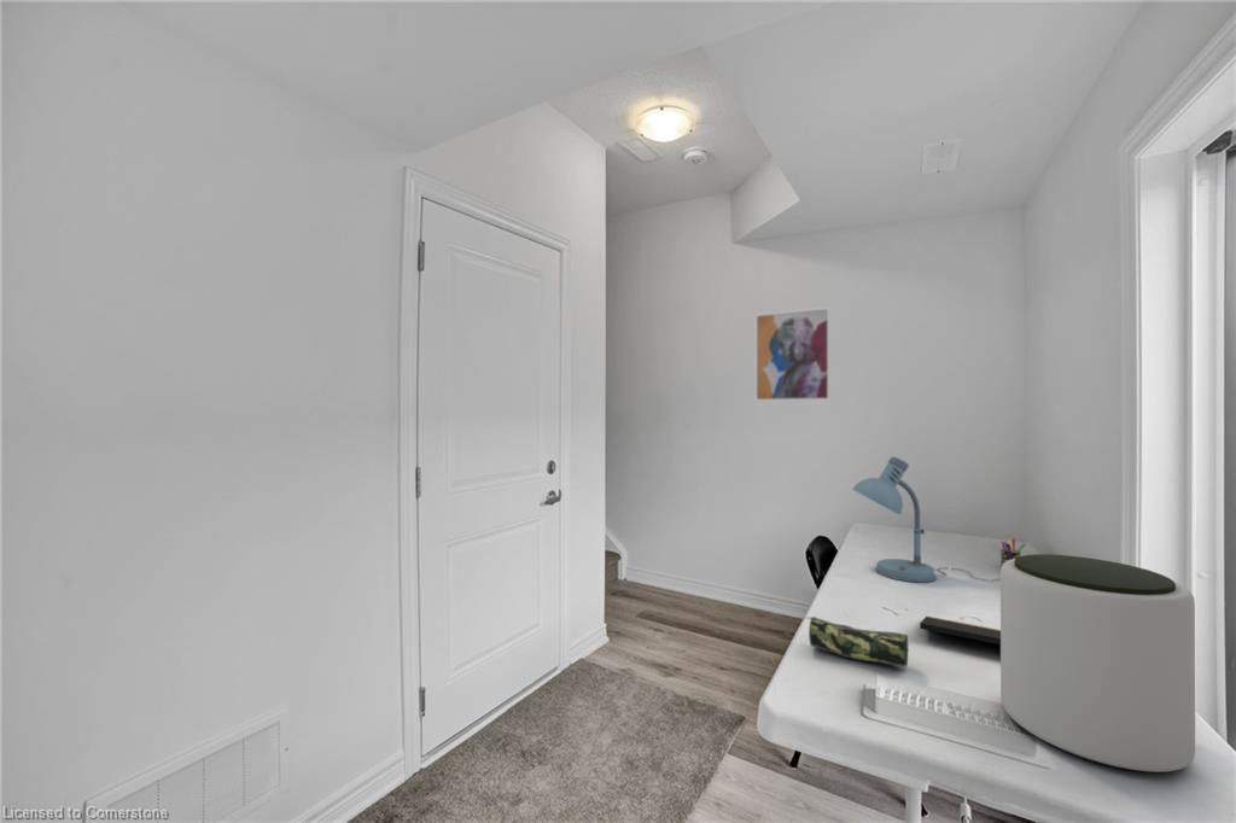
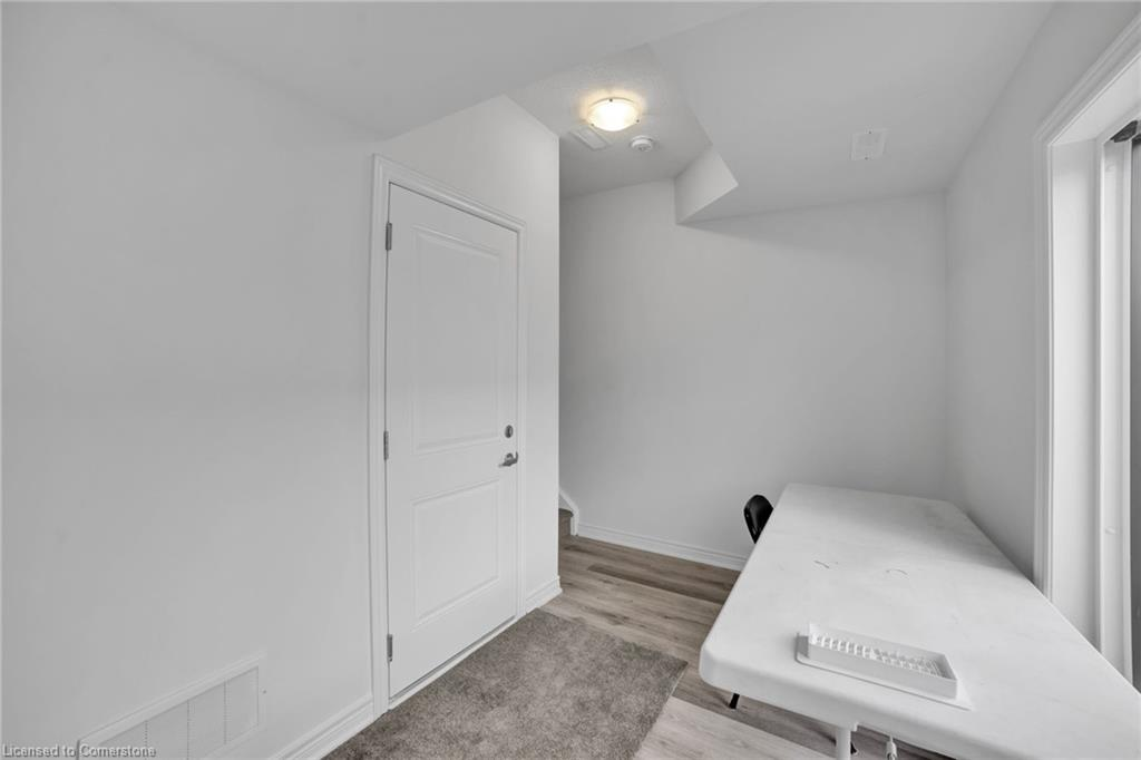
- pencil case [805,615,909,669]
- wall art [754,307,832,402]
- plant pot [999,553,1196,774]
- desk lamp [851,455,997,584]
- pen holder [999,537,1027,570]
- notepad [919,615,1001,646]
